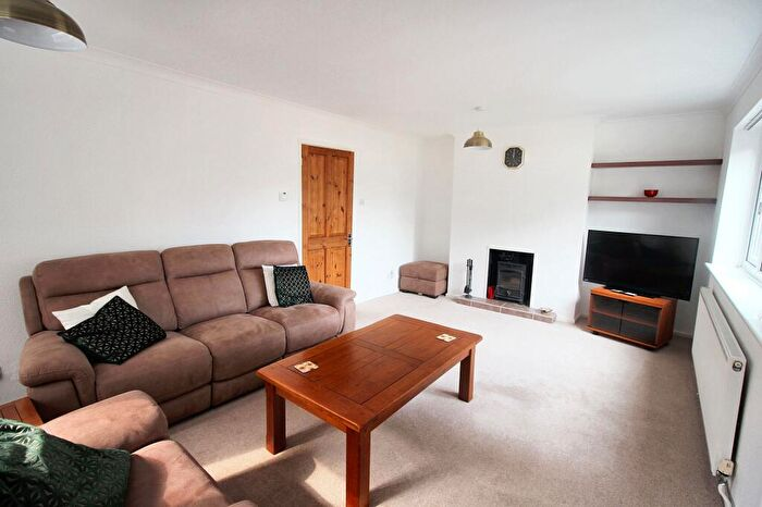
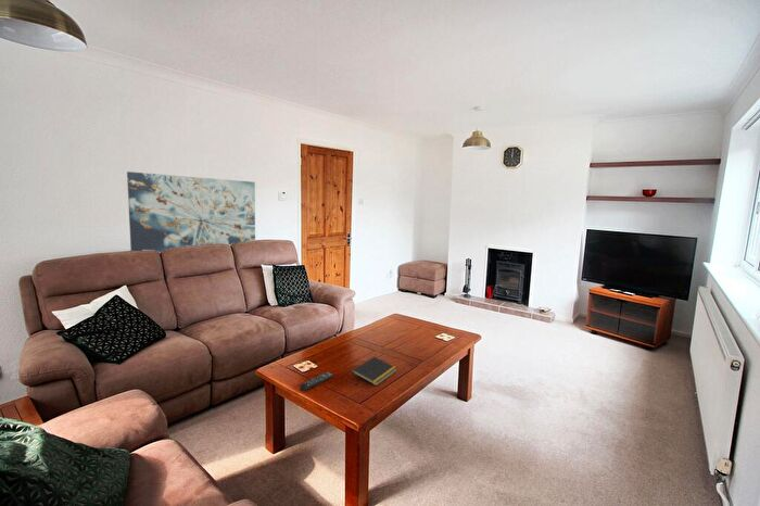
+ remote control [299,370,334,392]
+ wall art [126,170,256,253]
+ notepad [351,356,398,387]
